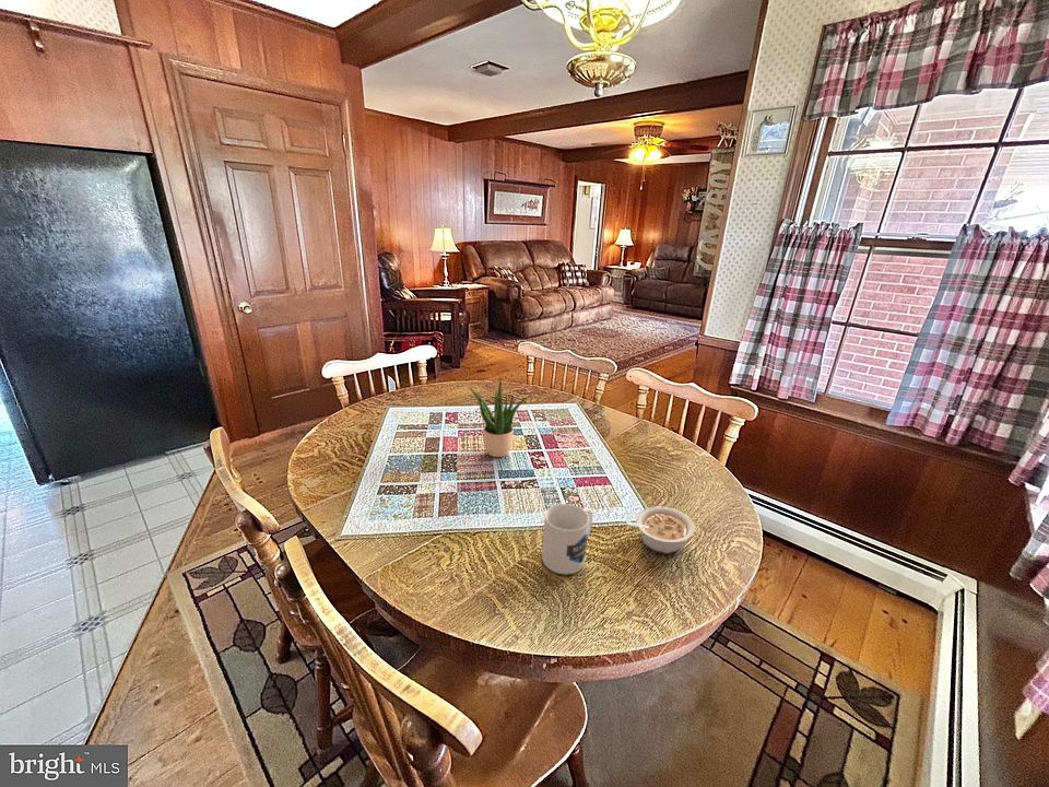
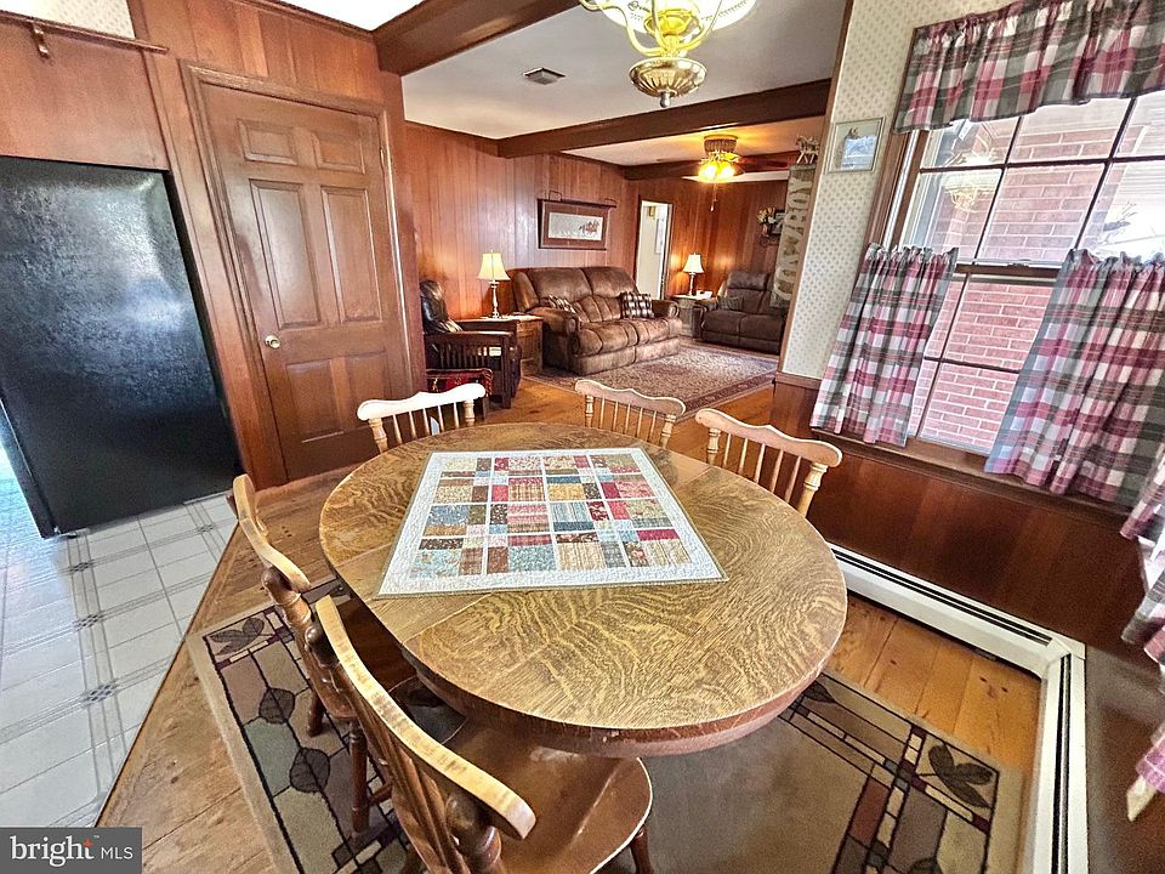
- mug [541,503,593,575]
- legume [625,505,696,554]
- potted plant [465,375,529,458]
